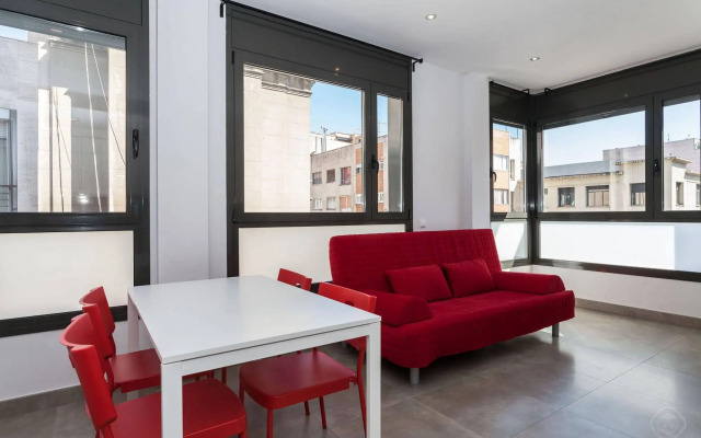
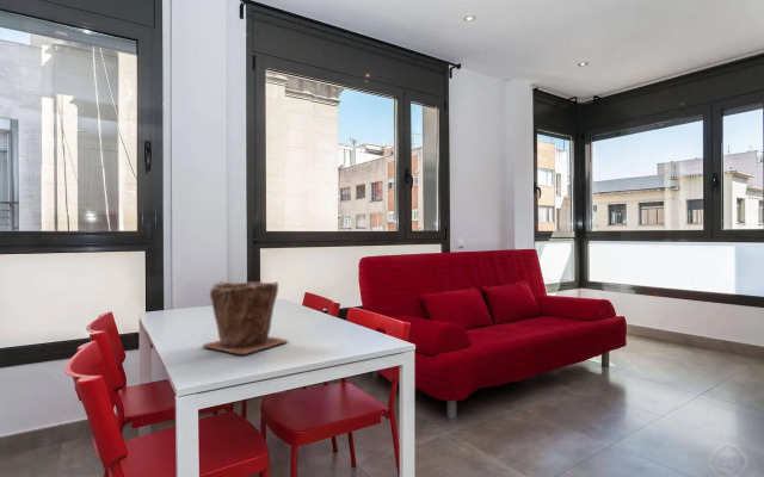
+ plant pot [201,280,290,355]
